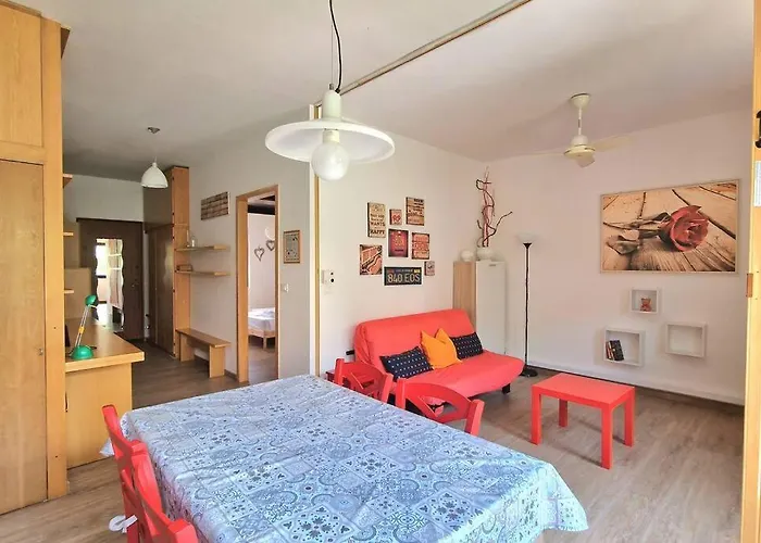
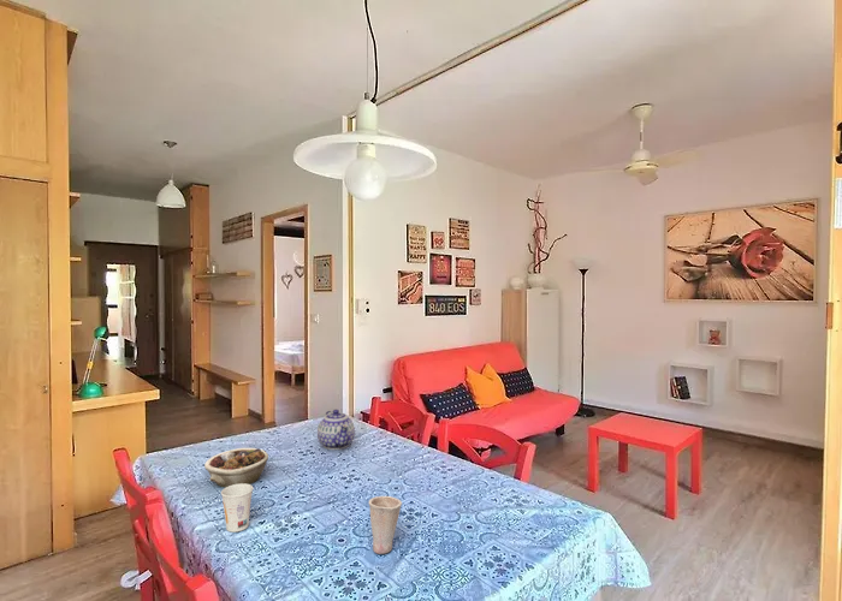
+ cup [368,495,403,555]
+ teapot [316,409,356,451]
+ succulent planter [203,447,269,488]
+ cup [220,483,254,534]
